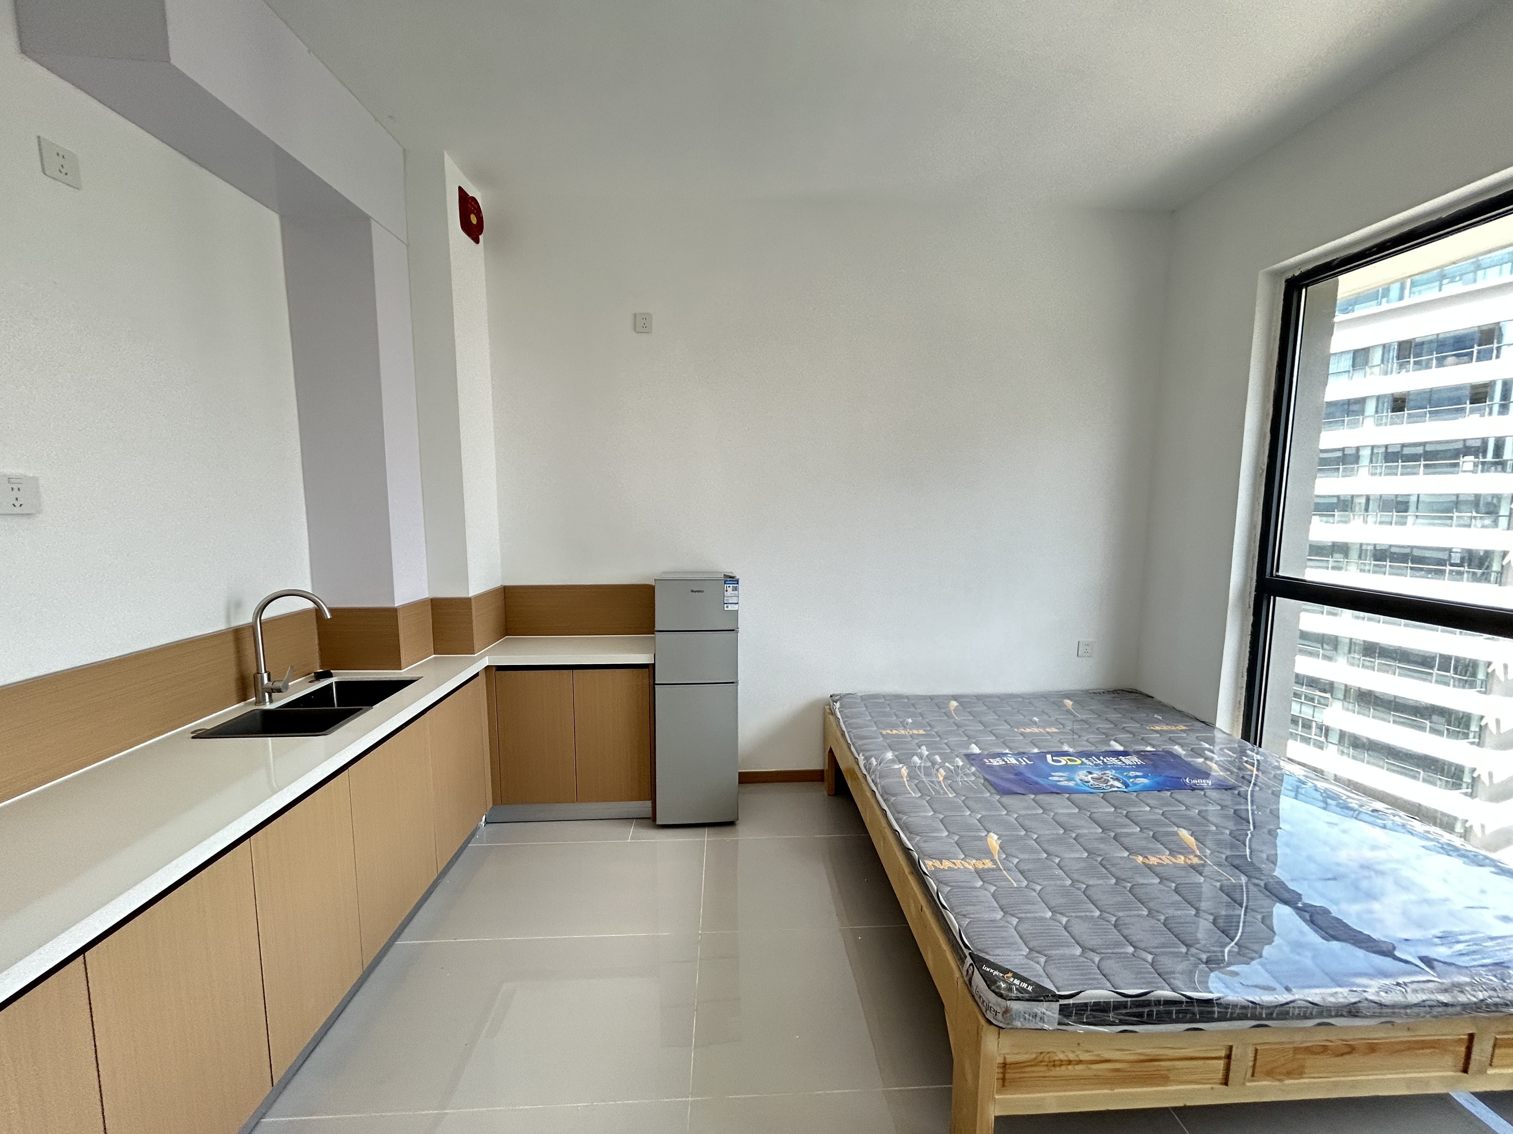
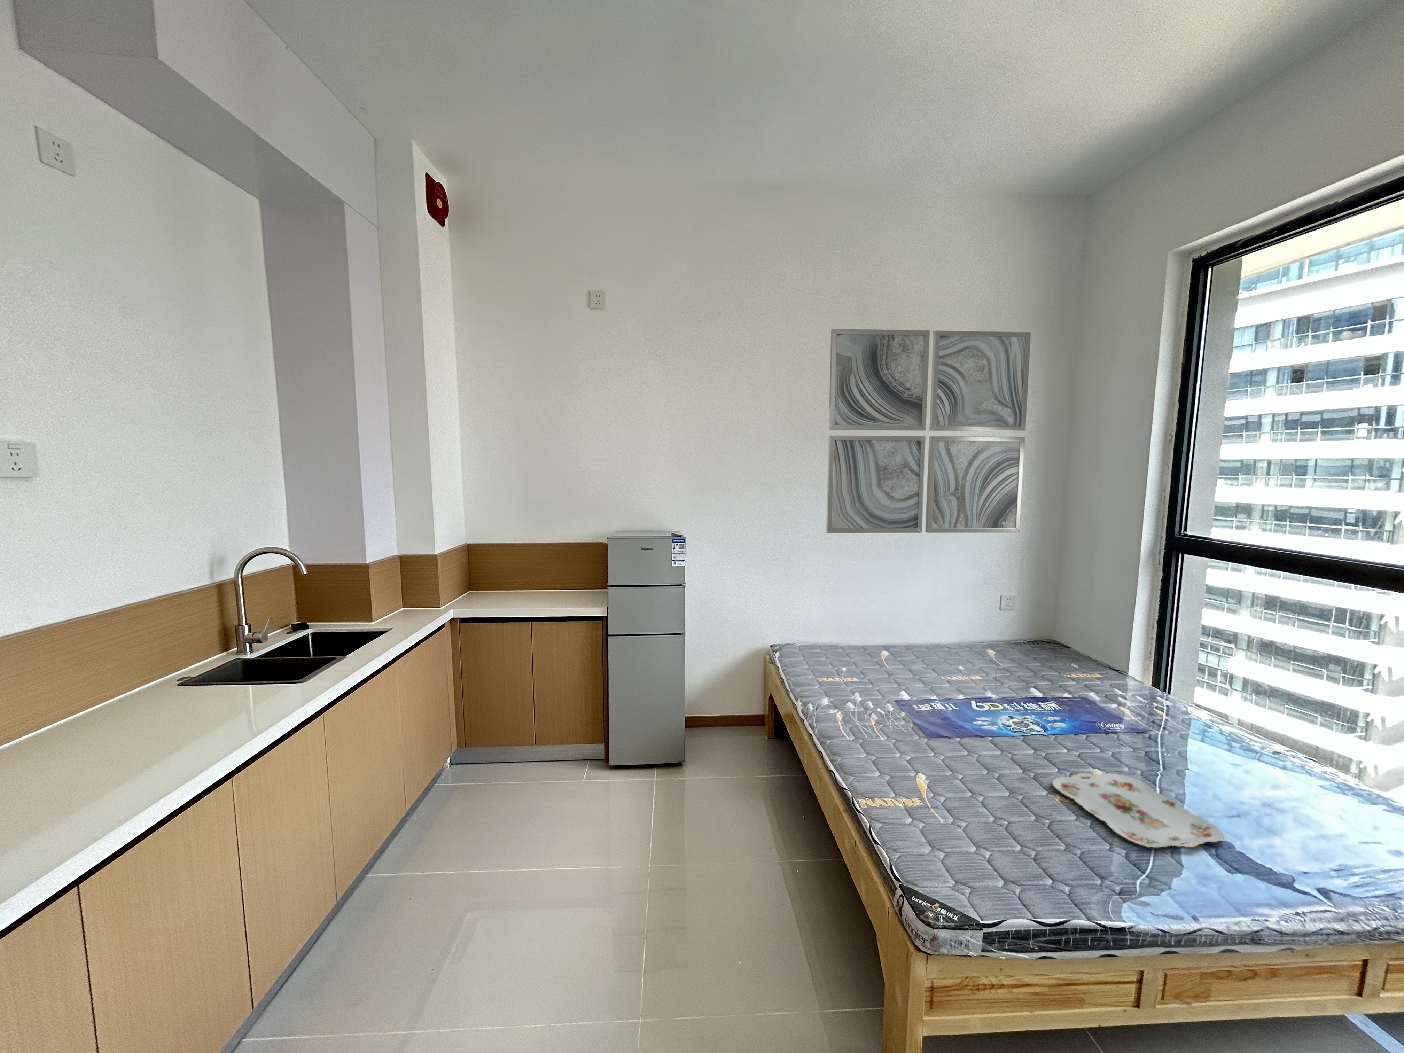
+ serving tray [1051,773,1224,848]
+ wall art [826,329,1031,533]
